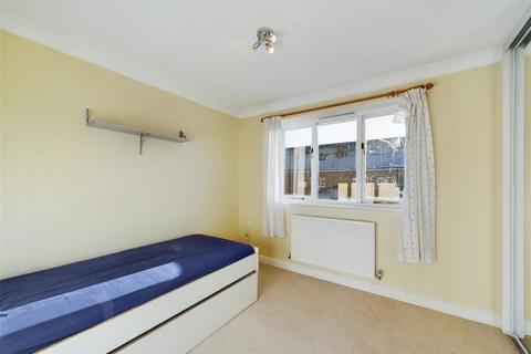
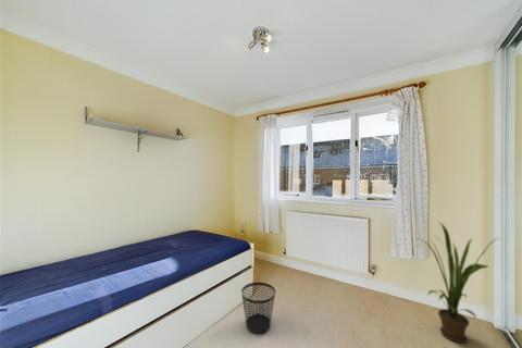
+ house plant [415,221,499,344]
+ wastebasket [240,282,276,335]
